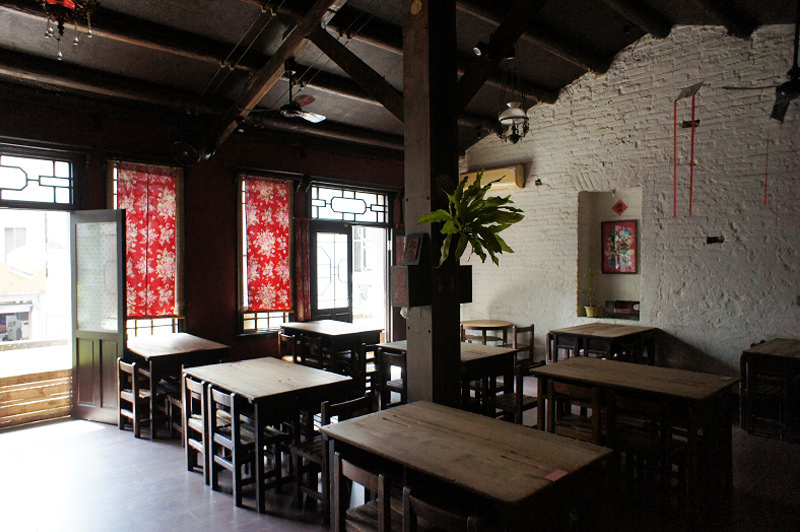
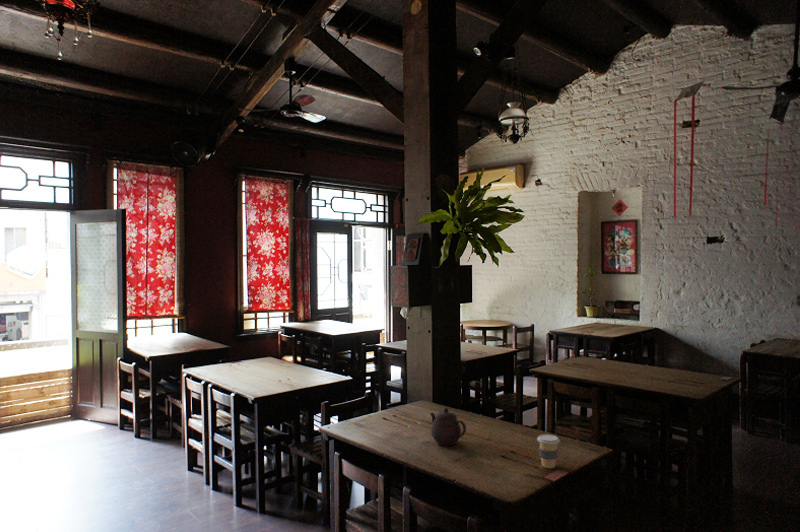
+ teapot [429,407,467,447]
+ coffee cup [536,433,560,469]
